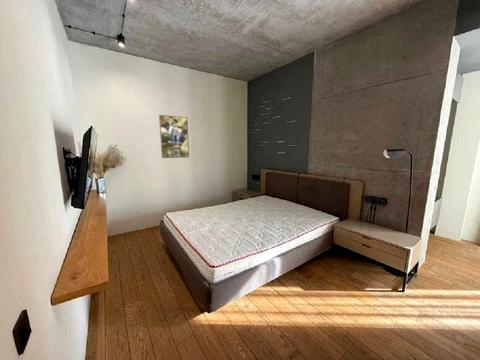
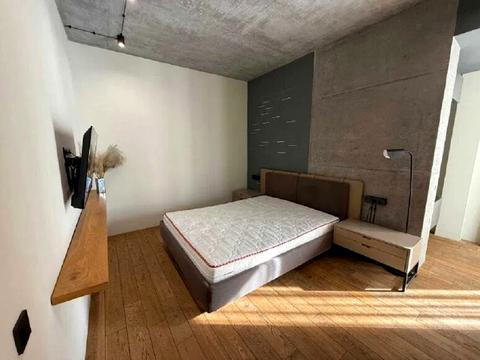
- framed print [158,114,190,159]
